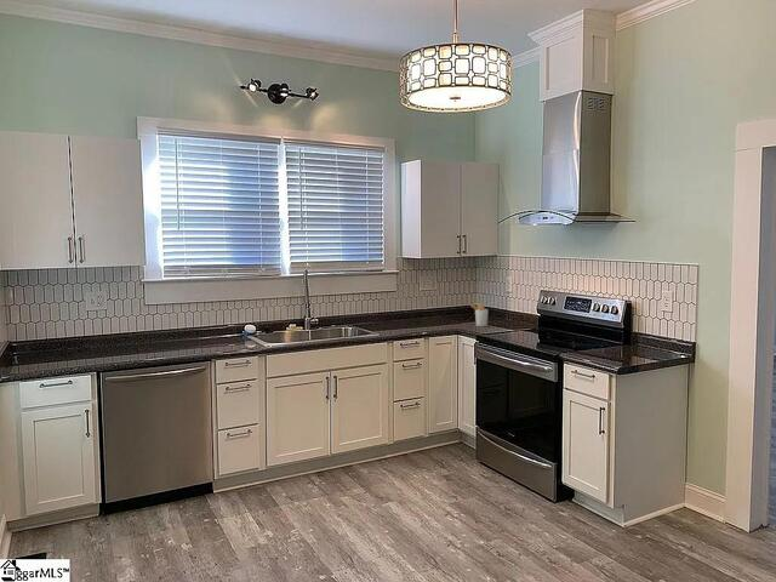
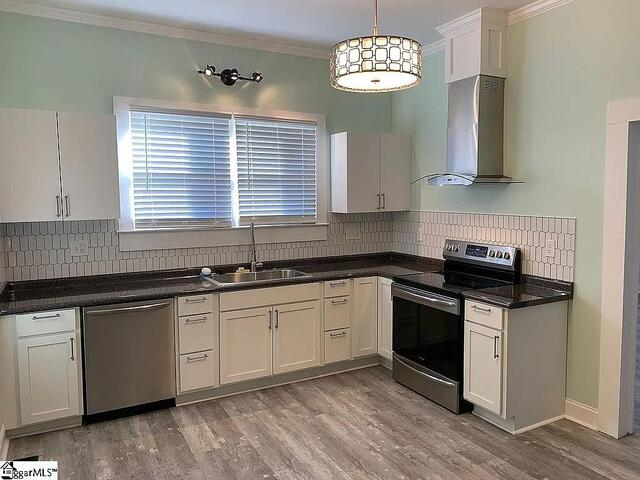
- utensil holder [468,302,490,327]
